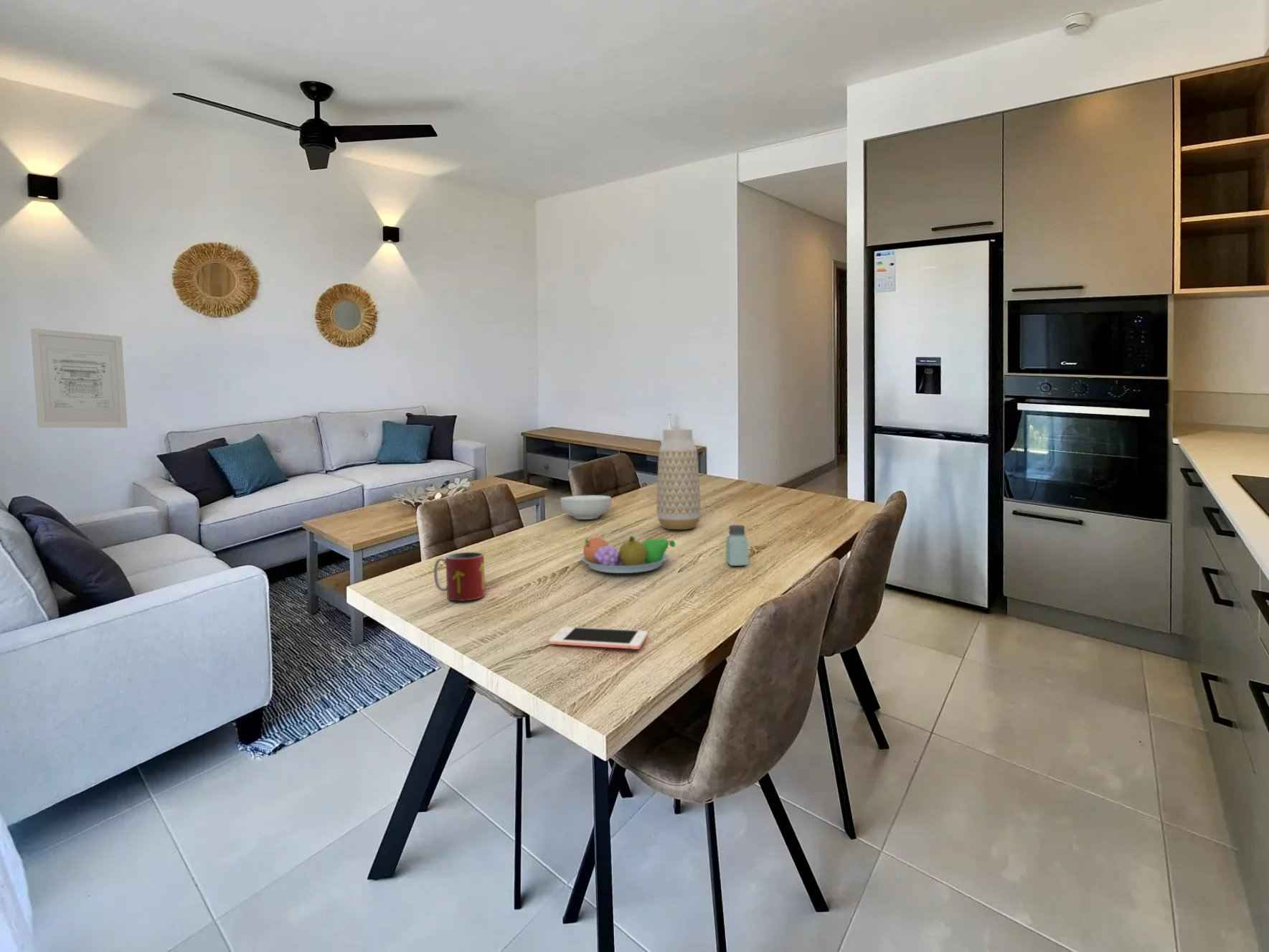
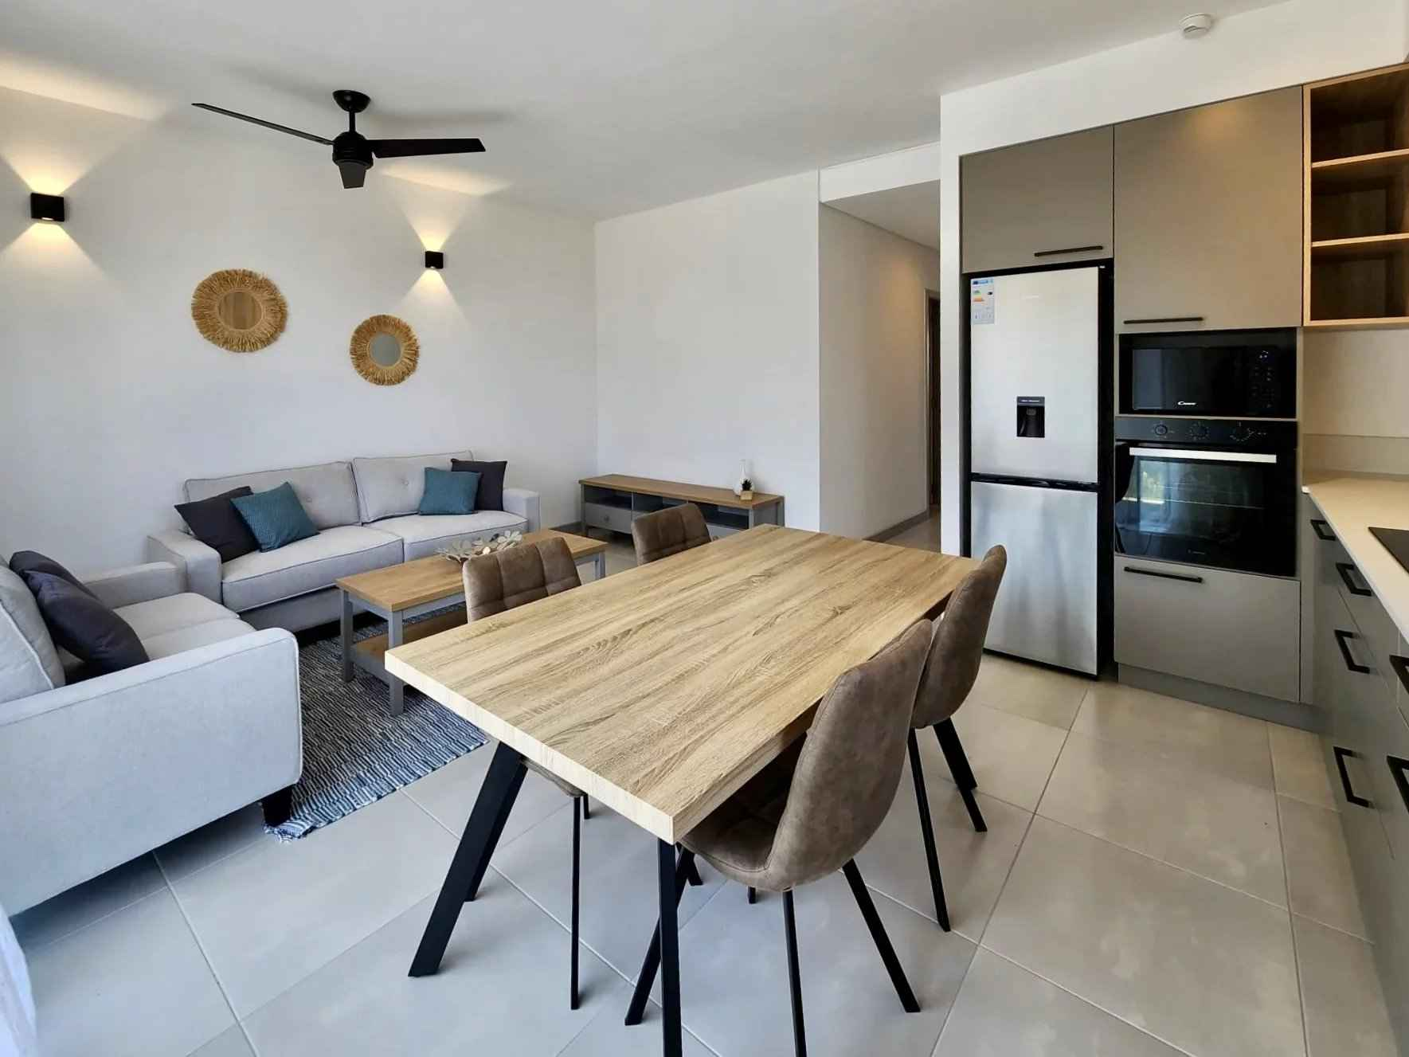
- vase [656,428,702,530]
- wall art [30,327,128,428]
- cell phone [548,626,648,650]
- mug [433,552,486,602]
- cereal bowl [560,494,612,520]
- fruit bowl [580,535,676,574]
- saltshaker [725,524,749,567]
